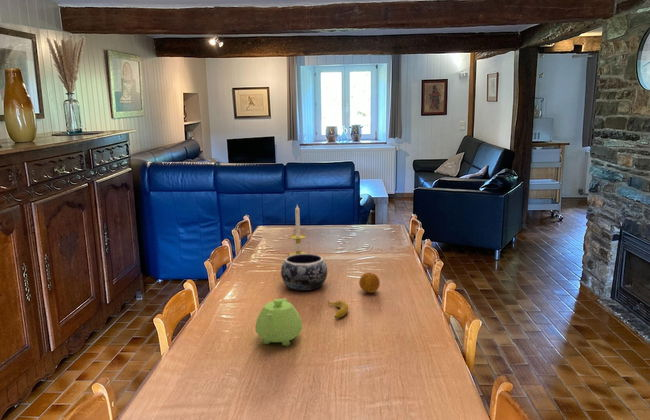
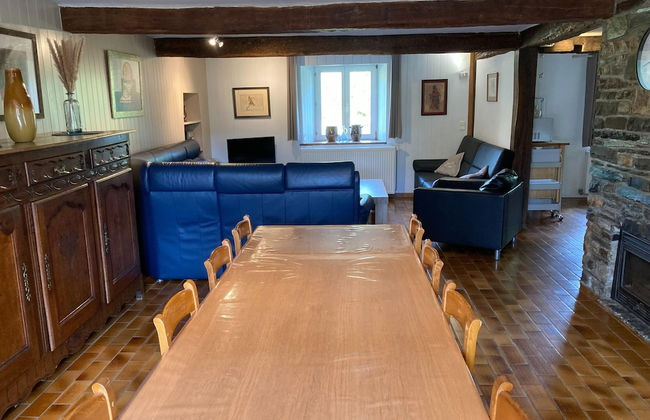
- candle [288,204,308,256]
- banana [326,299,349,319]
- teapot [255,298,303,347]
- fruit [358,272,381,294]
- decorative bowl [280,253,328,292]
